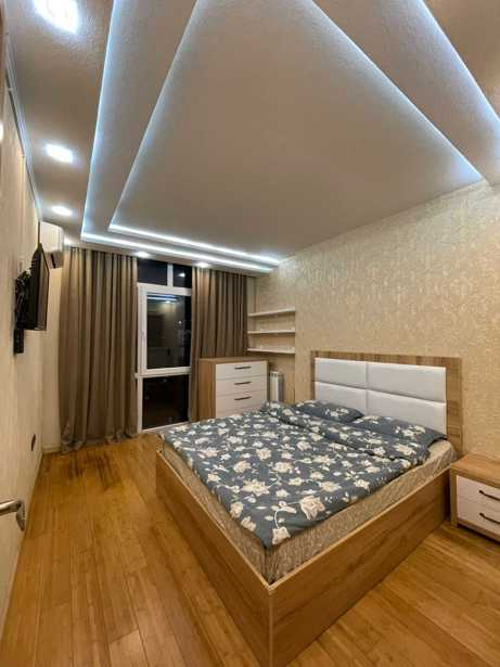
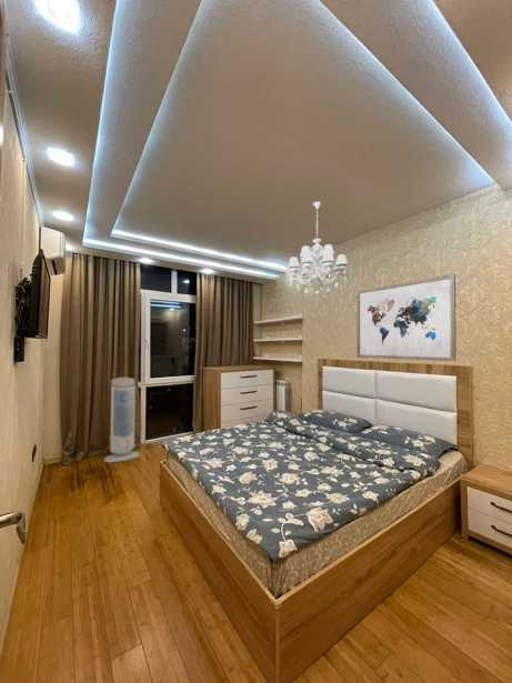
+ chandelier [287,201,349,295]
+ wall art [357,273,458,362]
+ air purifier [103,376,141,463]
